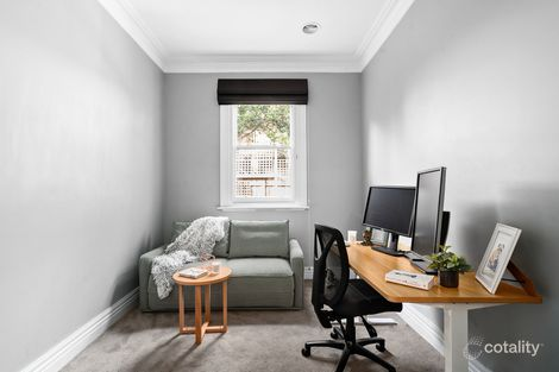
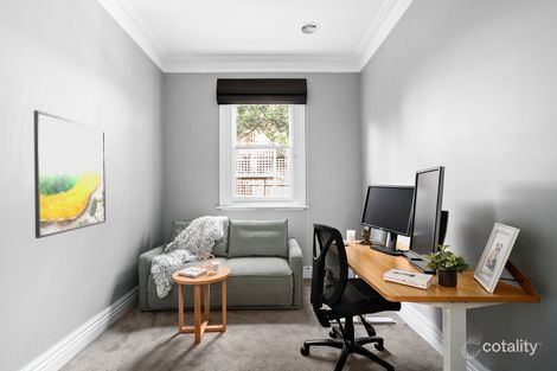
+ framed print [33,109,107,239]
